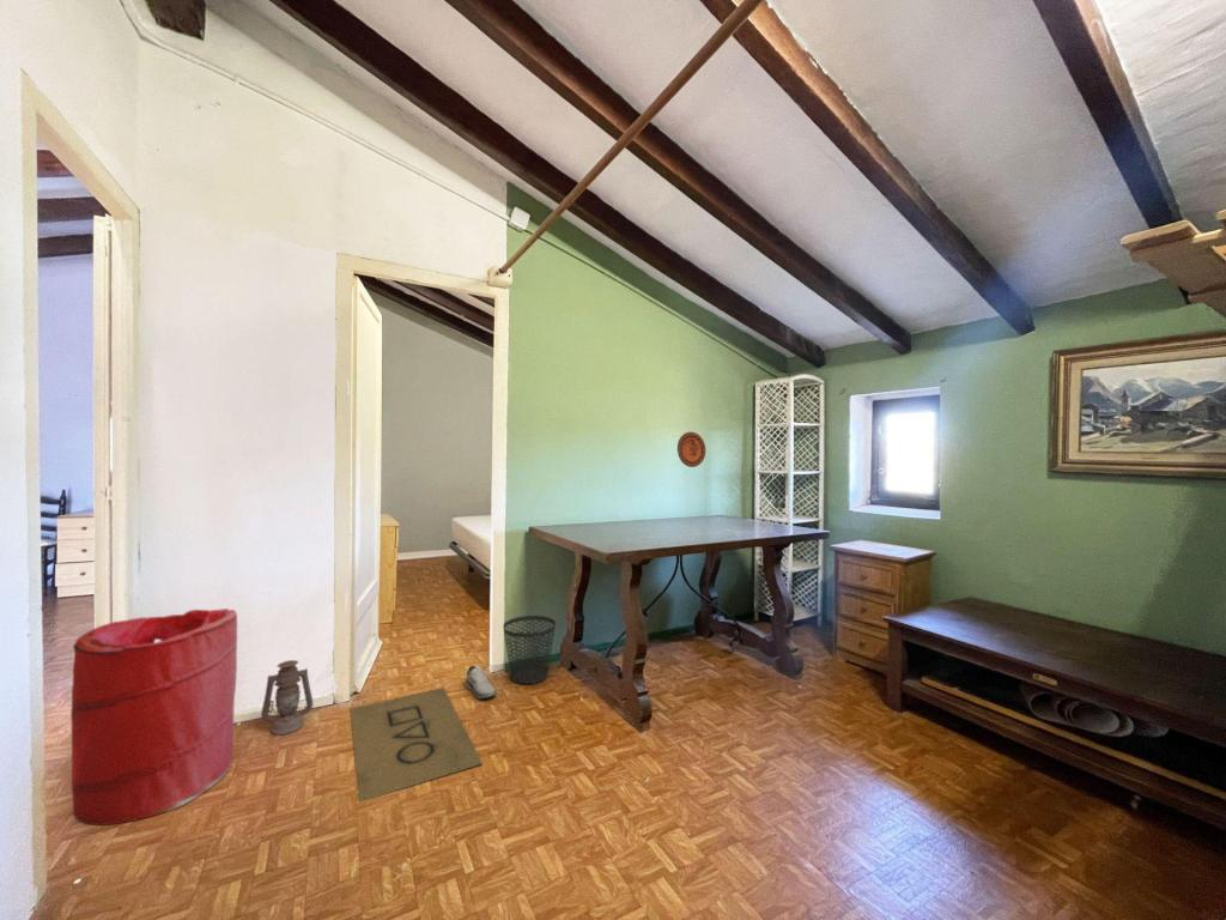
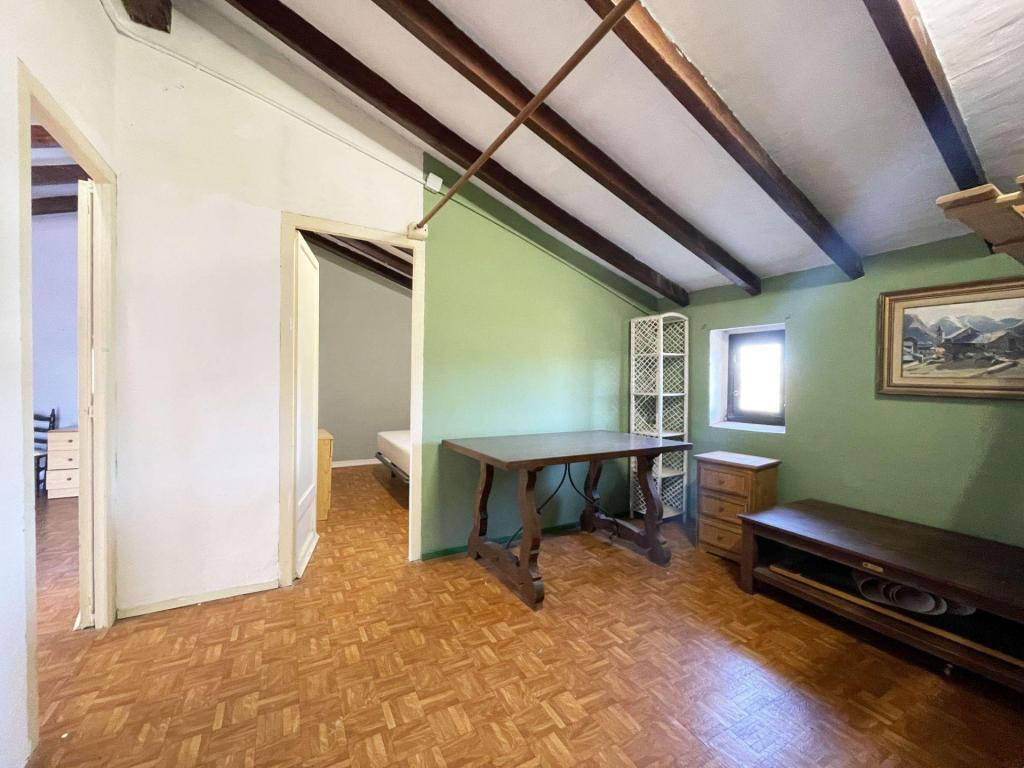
- doormat [348,686,484,804]
- decorative plate [676,431,706,468]
- shoe [463,665,498,700]
- wastebasket [502,615,557,685]
- lantern [260,659,314,737]
- laundry hamper [69,607,238,827]
